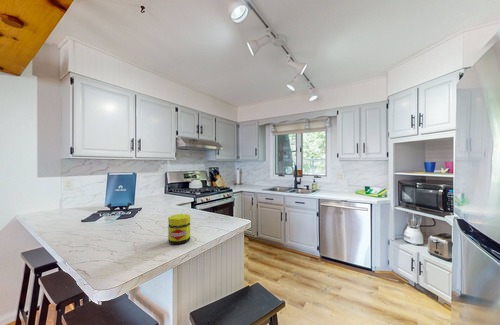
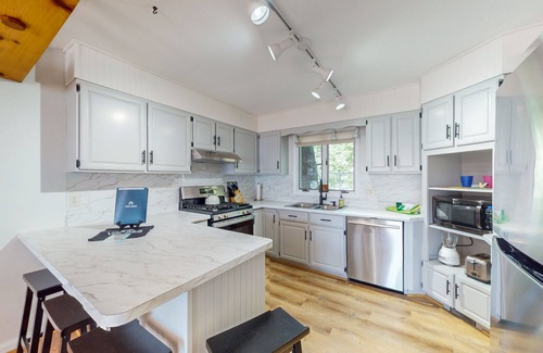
- jar [167,213,191,245]
